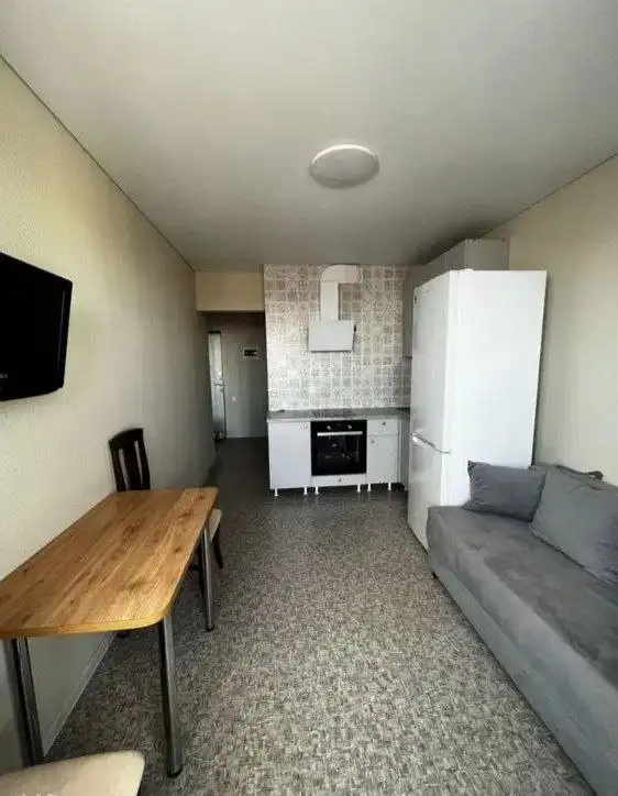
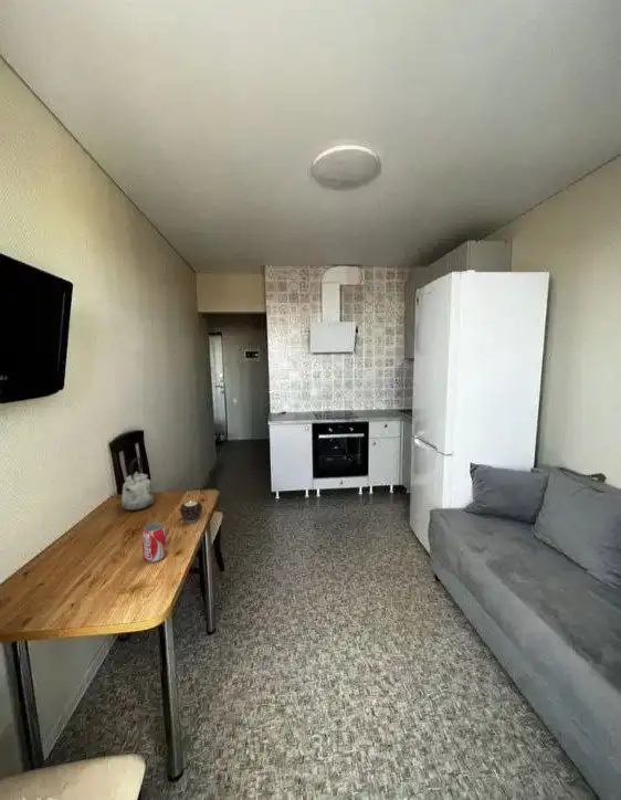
+ kettle [120,456,155,512]
+ beverage can [140,522,168,564]
+ candle [179,499,203,524]
